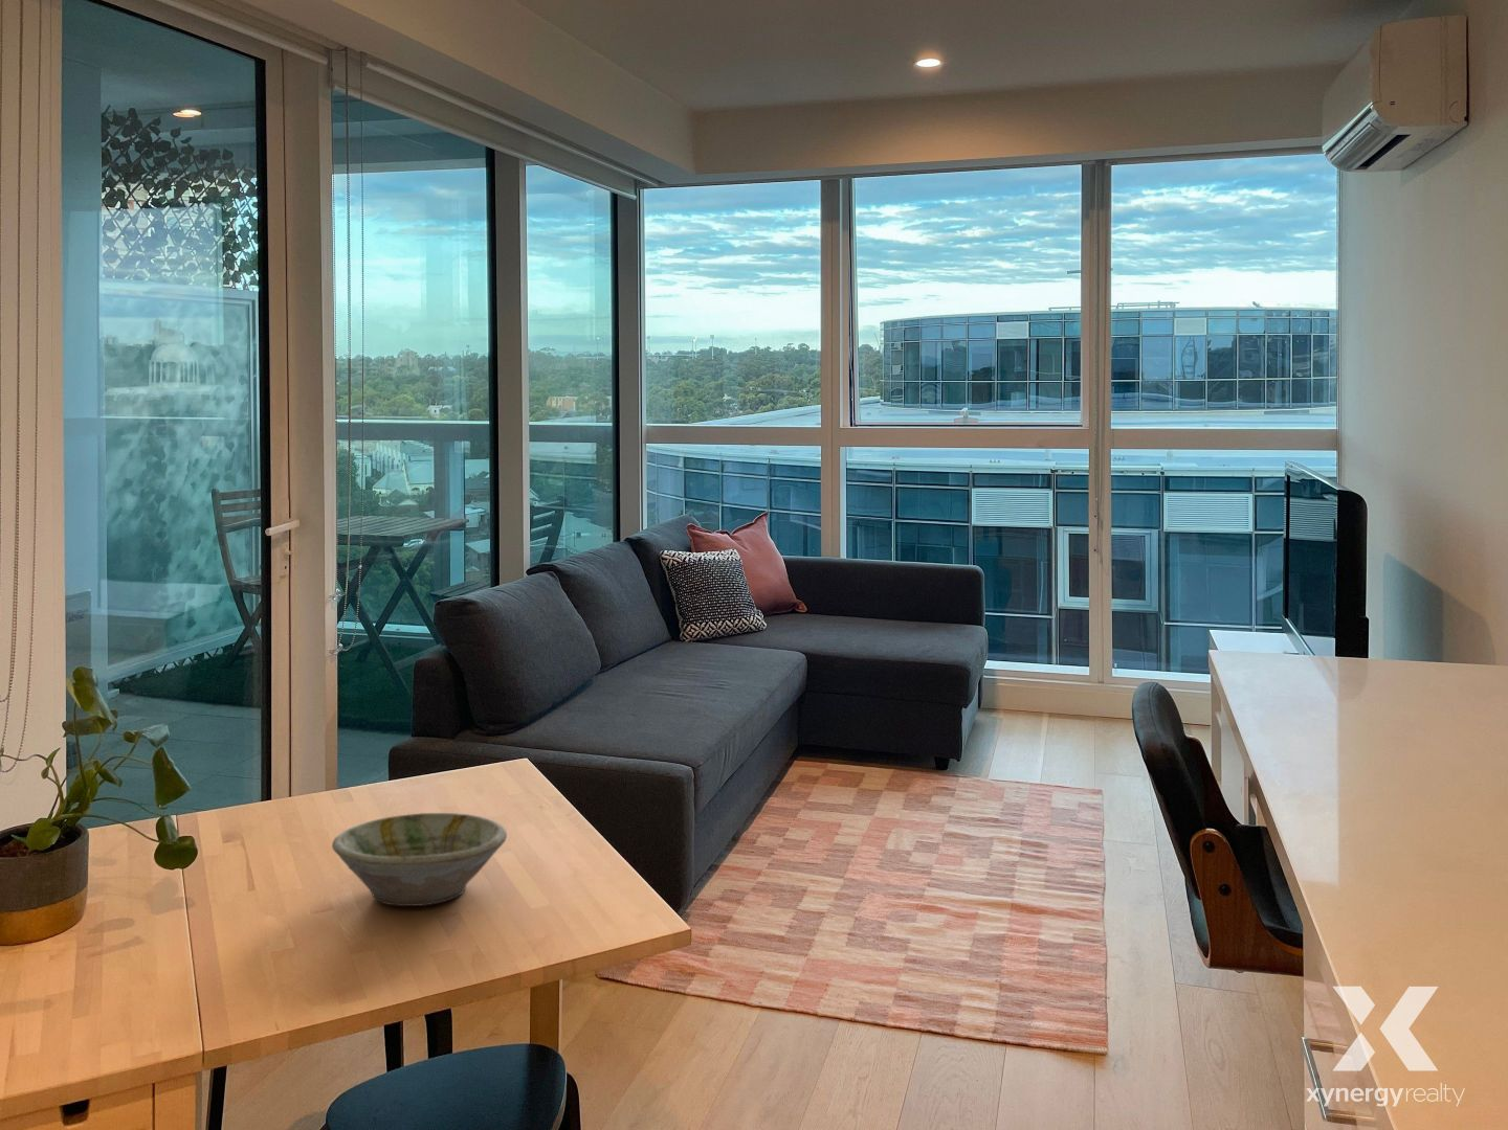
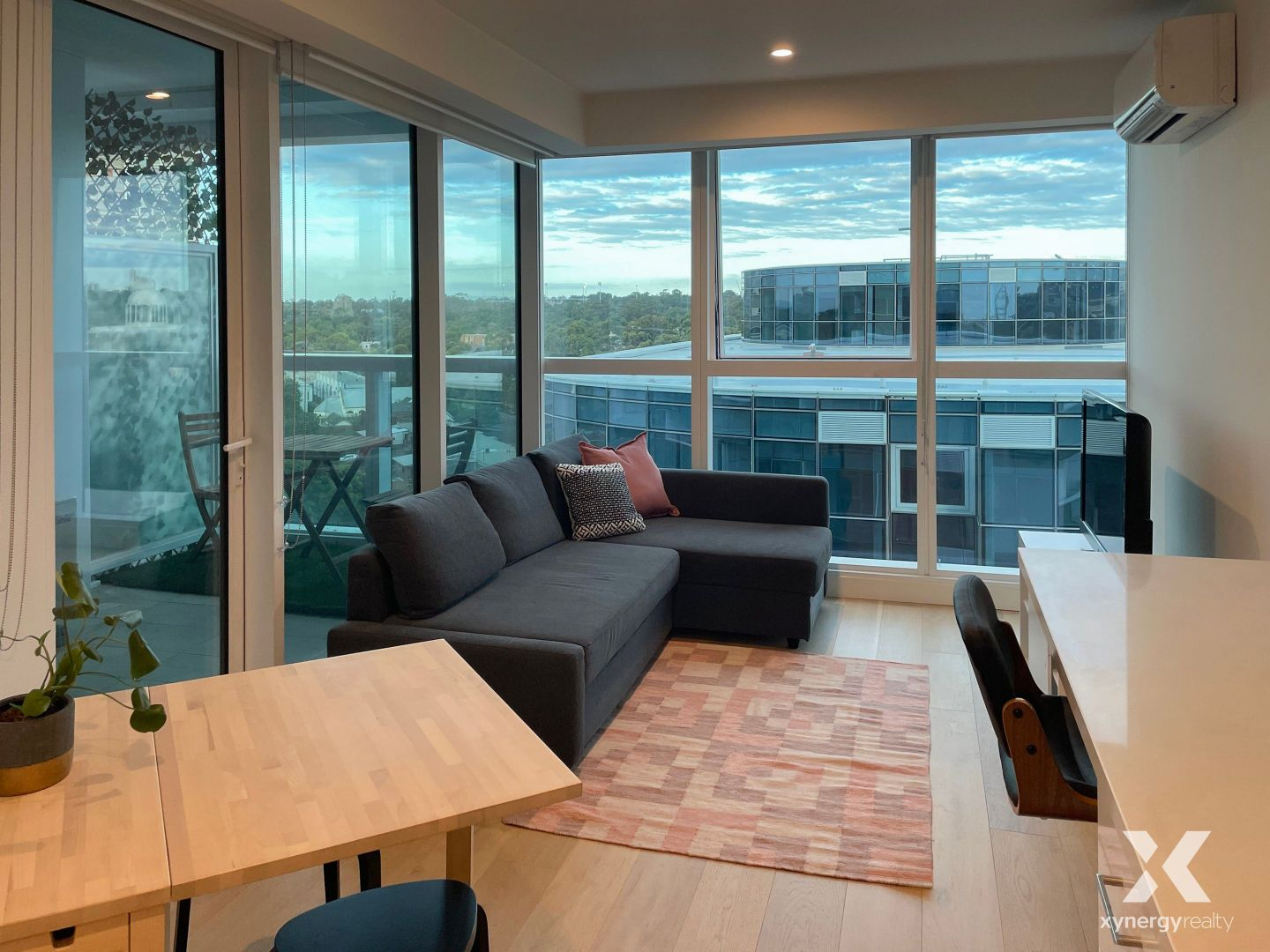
- bowl [331,812,508,907]
